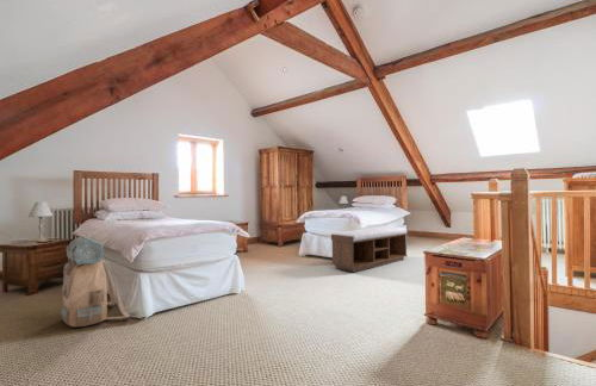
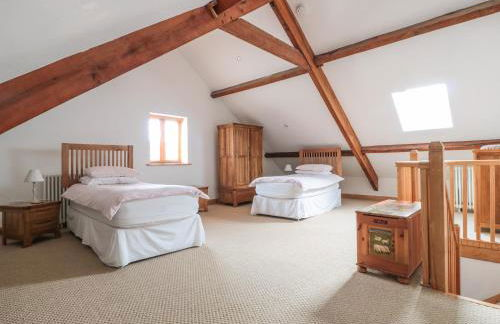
- backpack [60,236,131,328]
- bench [330,225,409,273]
